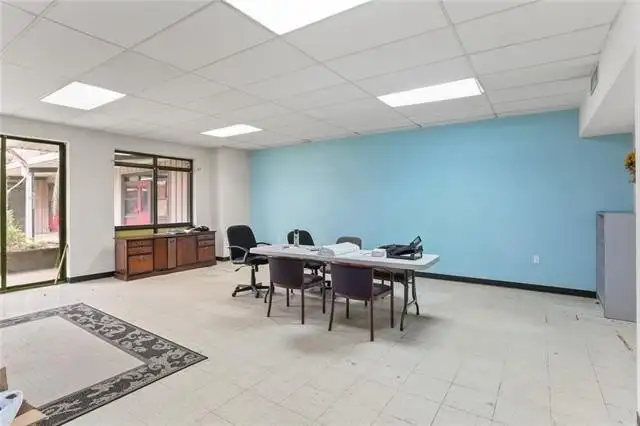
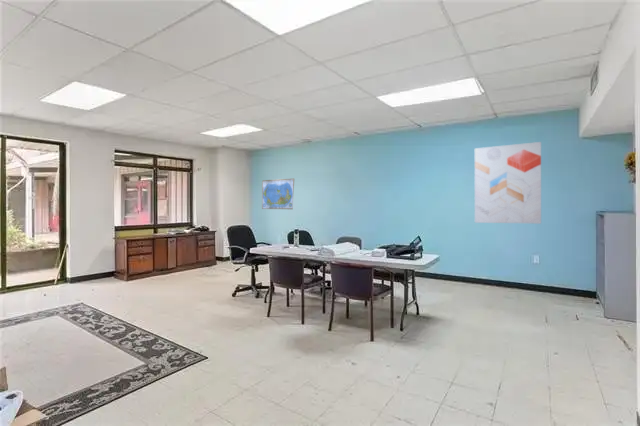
+ world map [261,178,295,210]
+ wall art [474,141,542,225]
